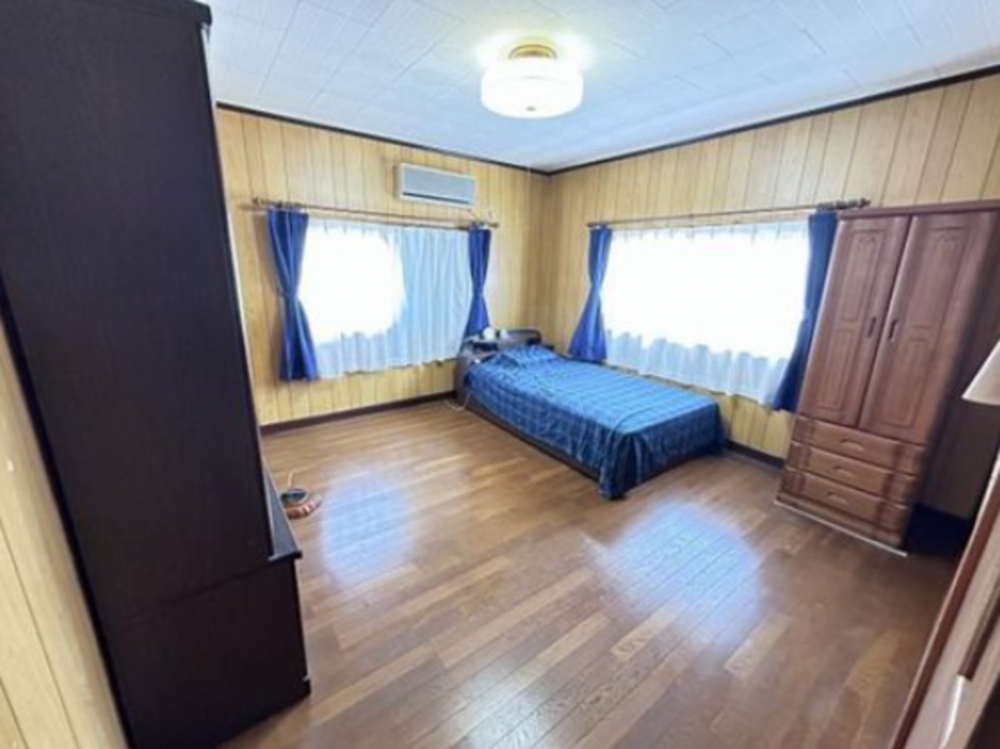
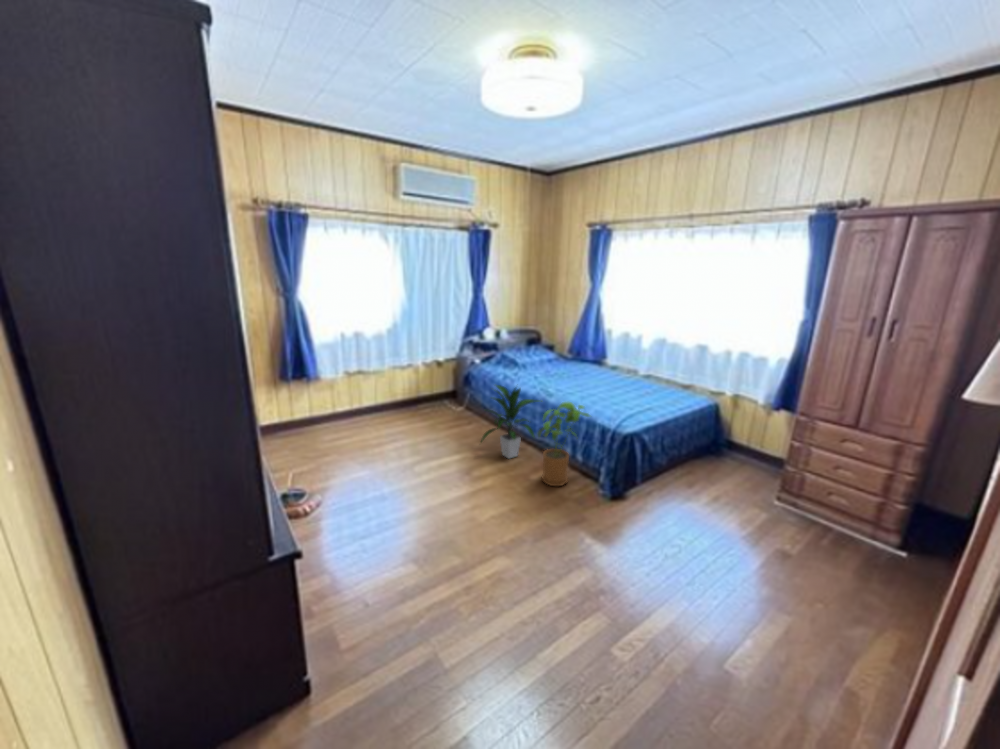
+ indoor plant [479,383,542,460]
+ house plant [537,401,592,487]
